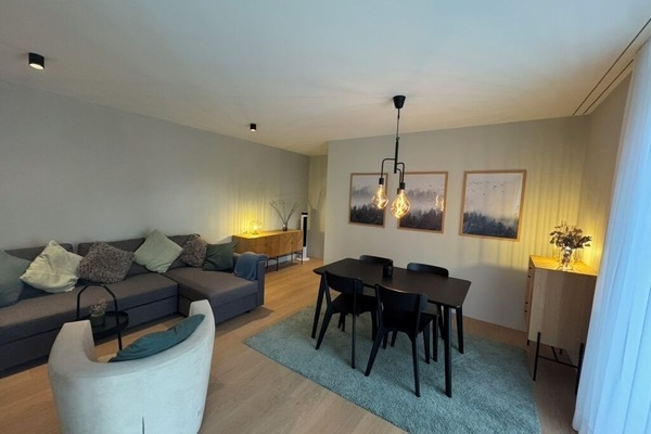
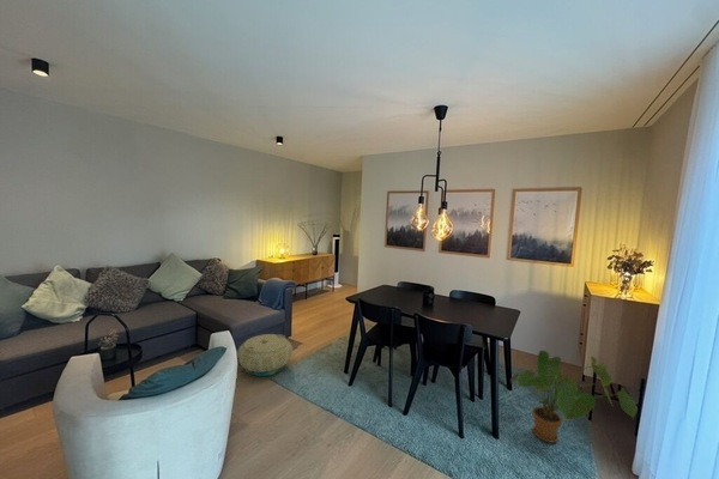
+ house plant [509,350,638,444]
+ basket [236,333,294,377]
